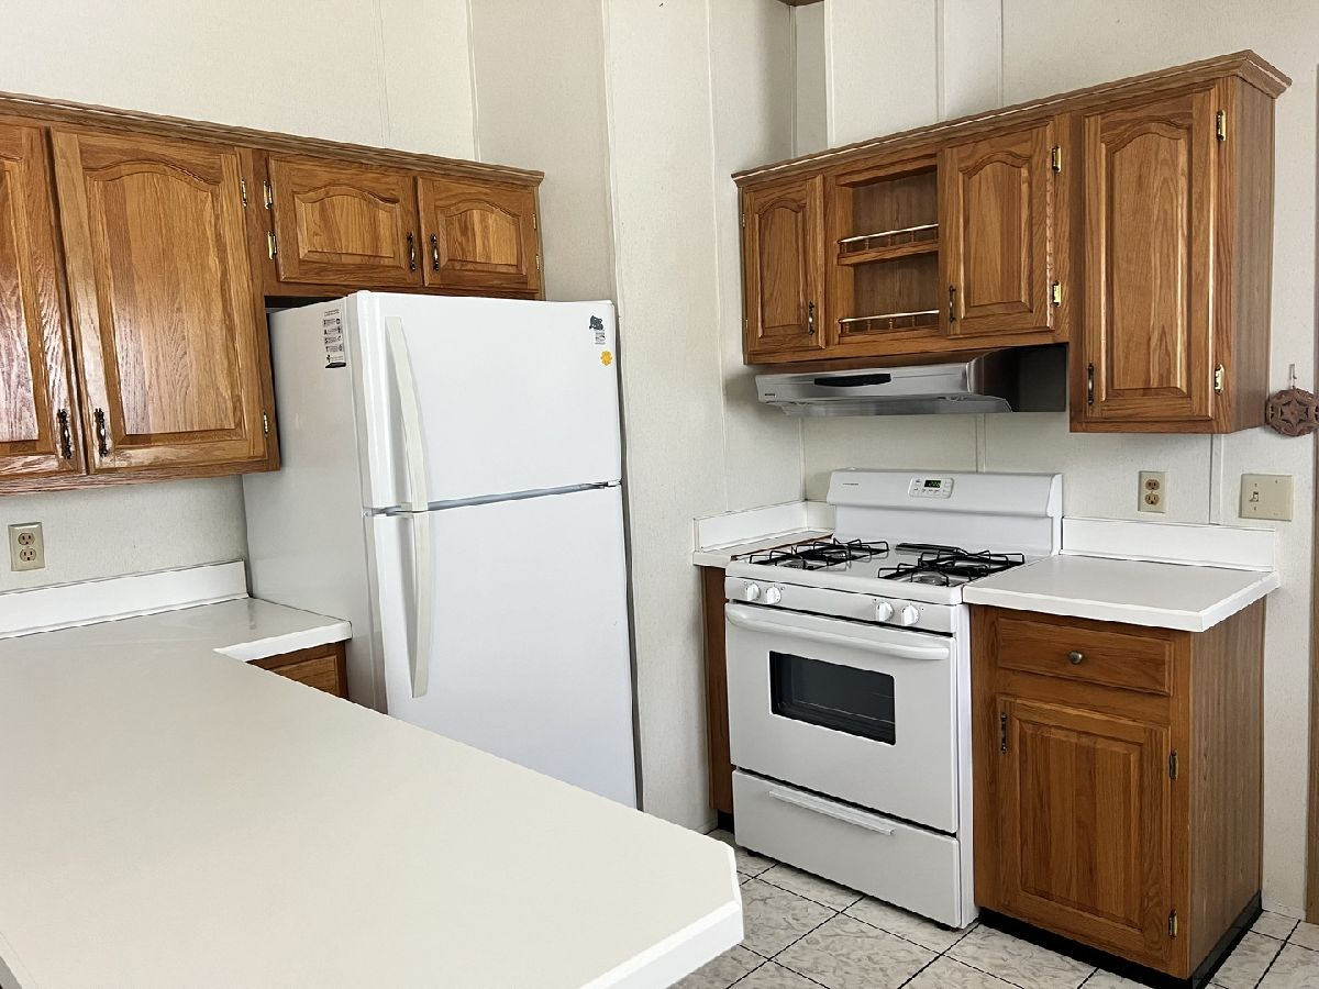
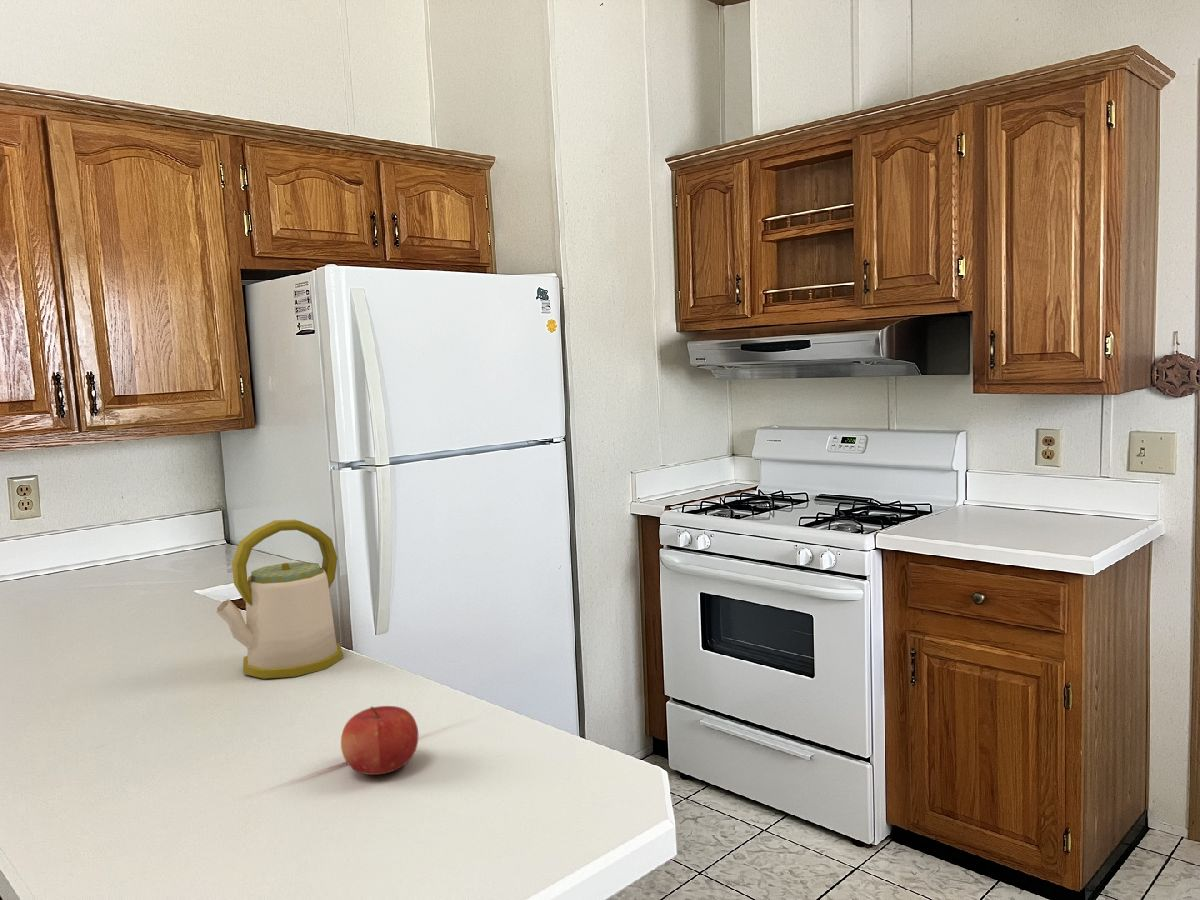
+ fruit [340,705,419,776]
+ kettle [216,519,344,680]
